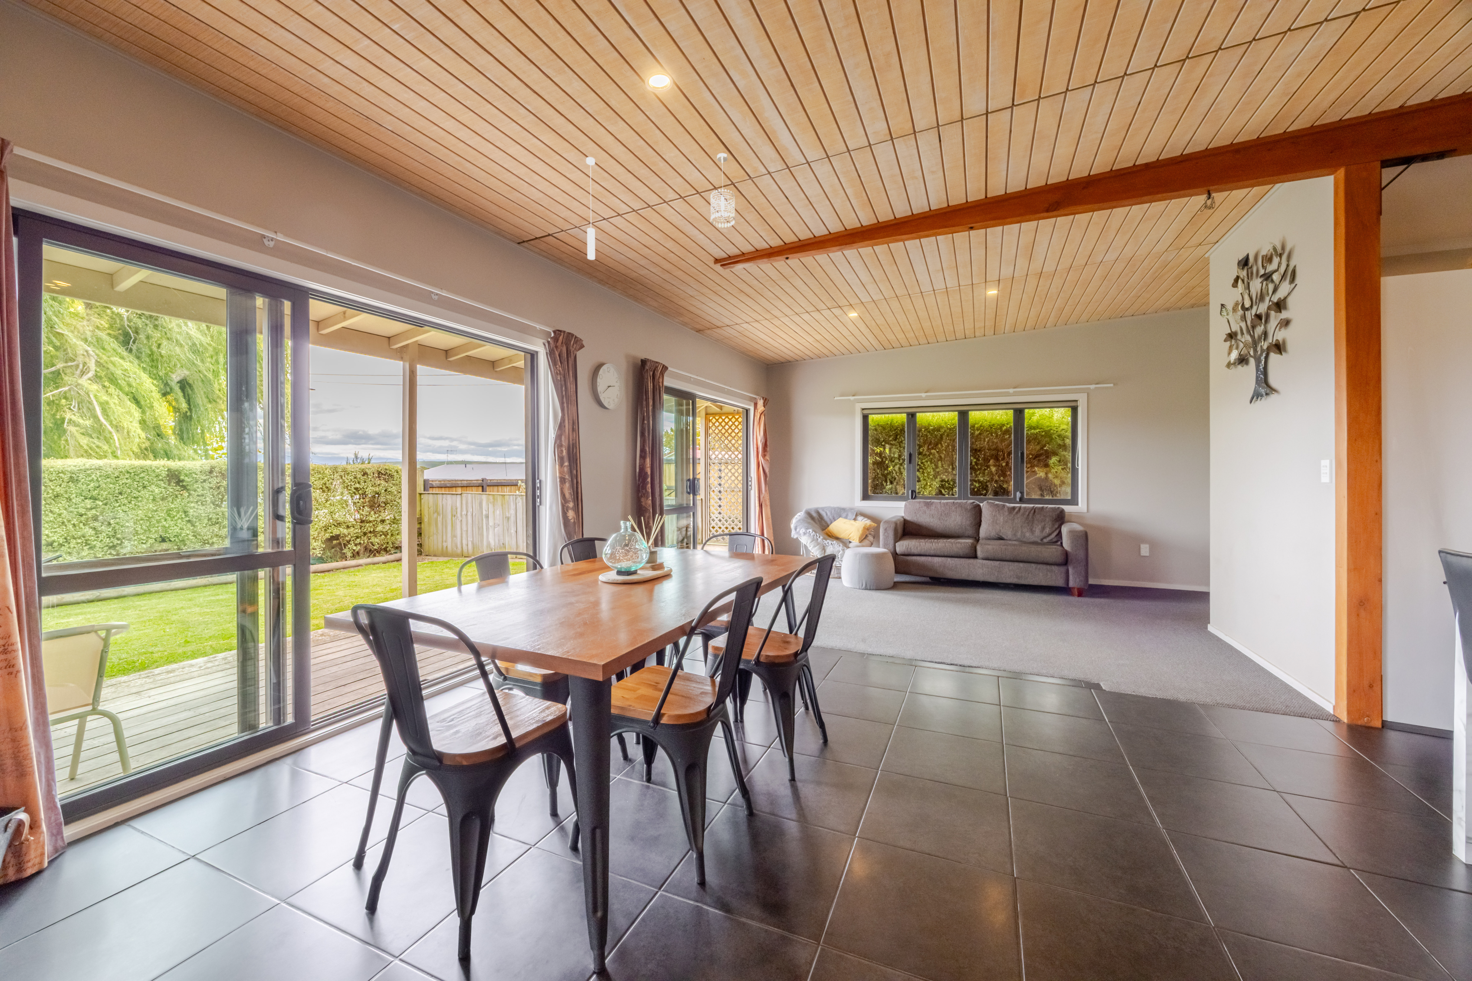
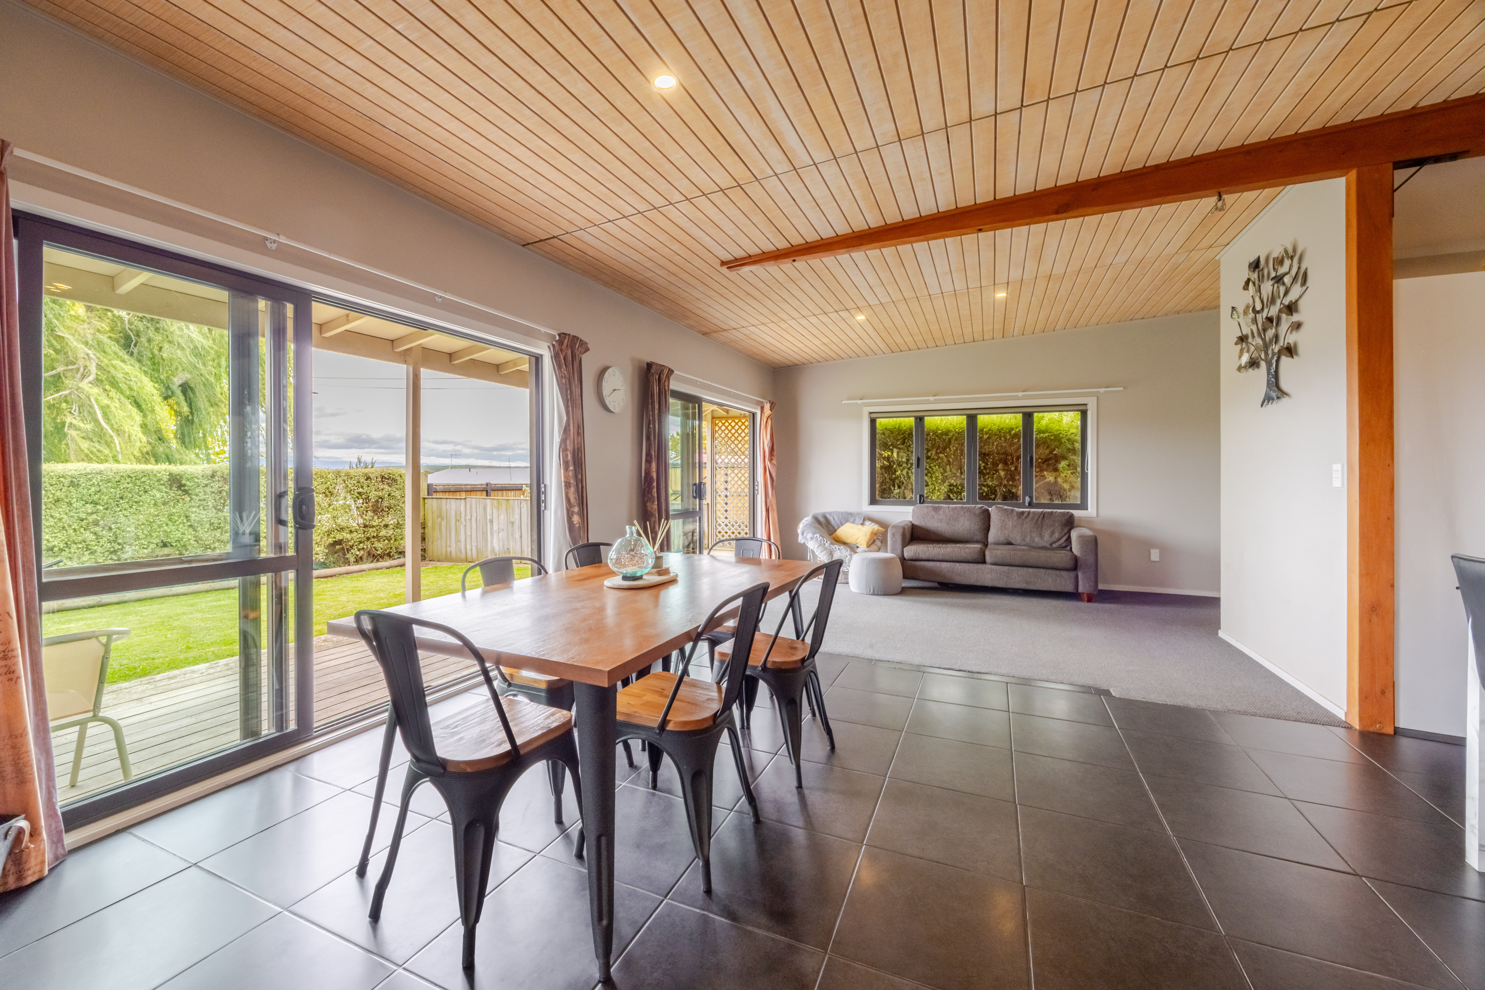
- pendant light [710,152,736,228]
- pendant lamp [586,157,596,261]
